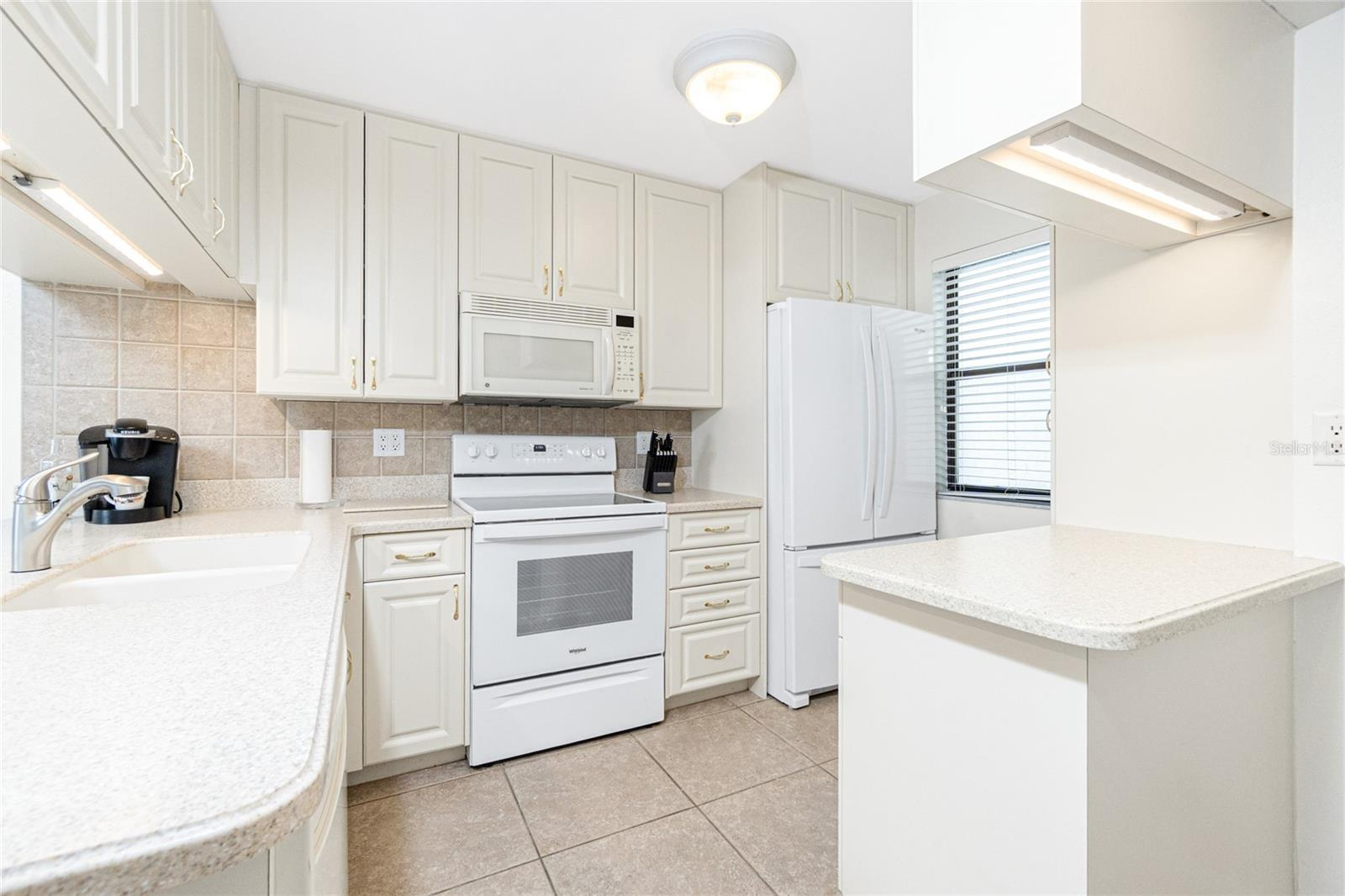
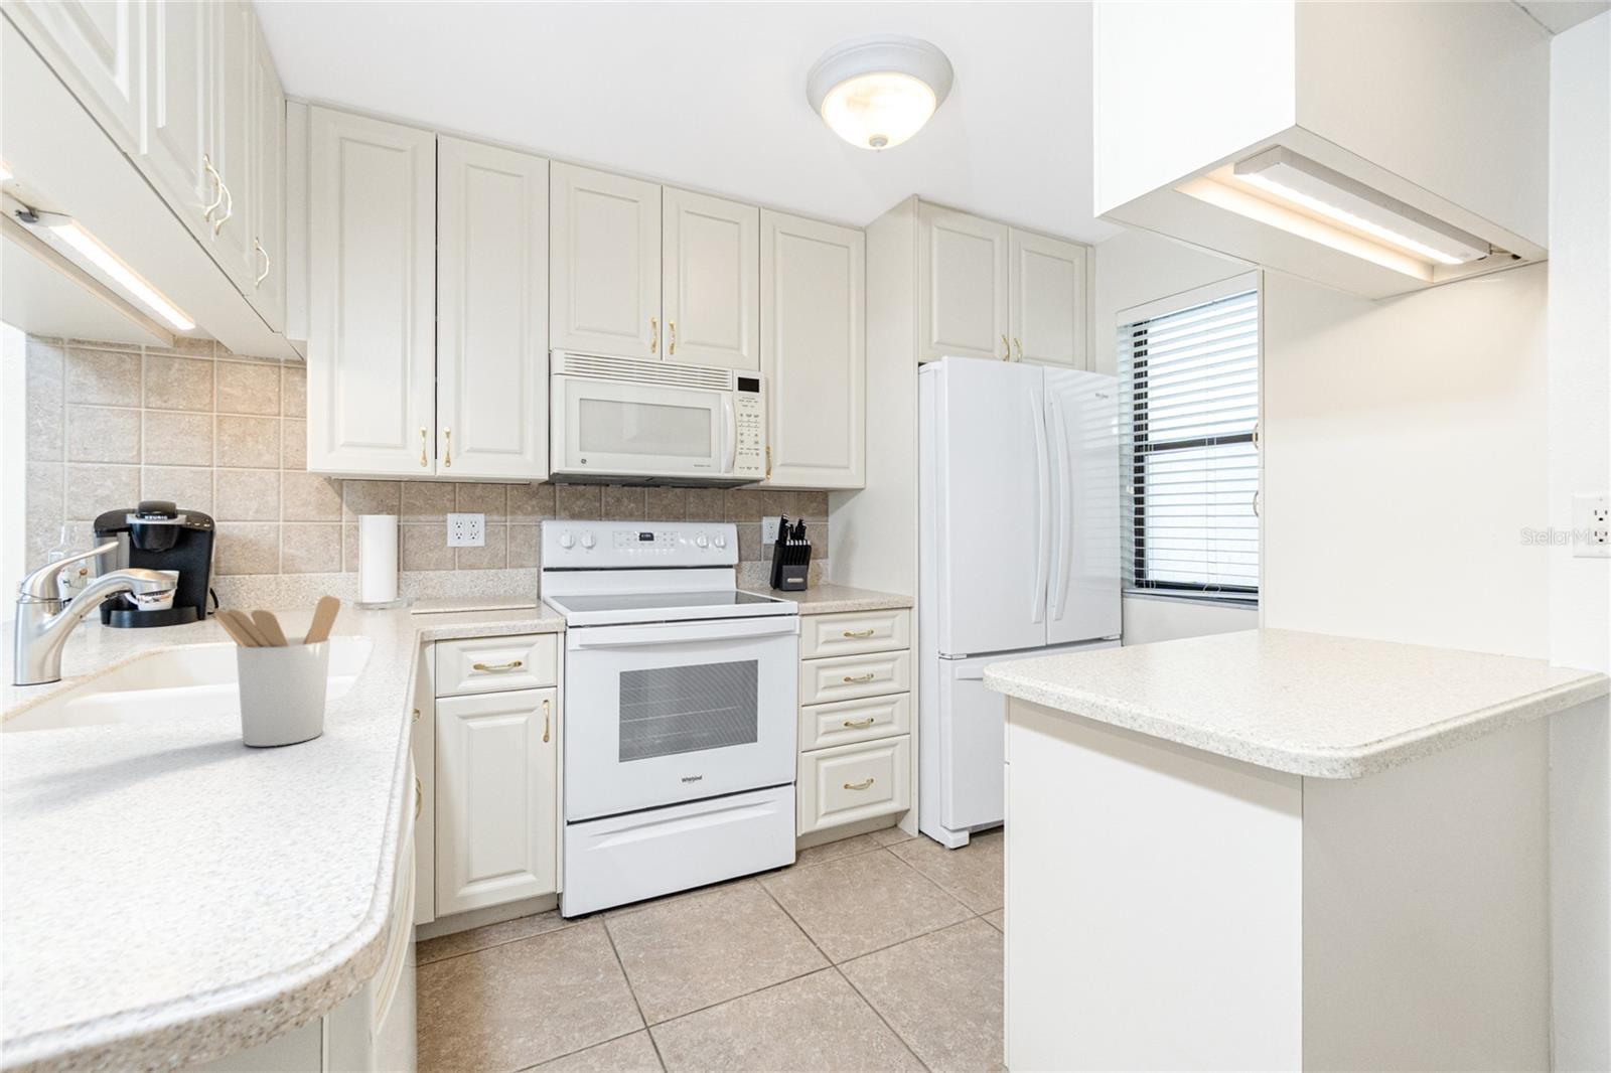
+ utensil holder [212,594,341,747]
